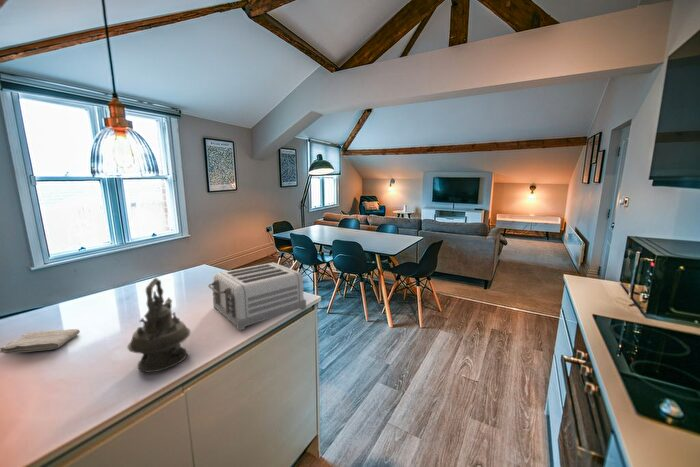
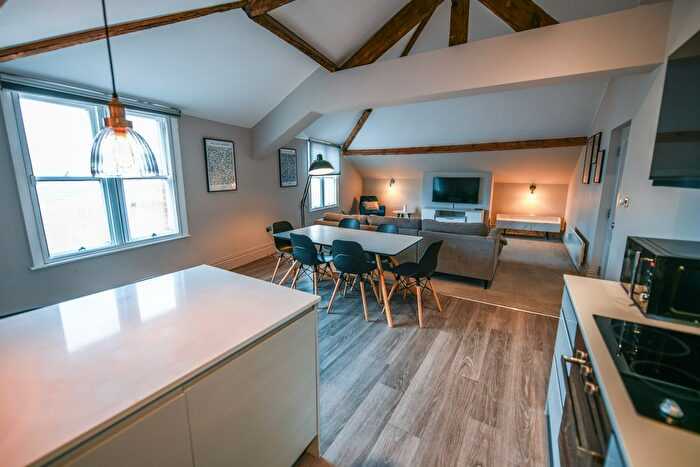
- toaster [207,261,307,332]
- washcloth [0,328,81,355]
- teapot [126,277,192,373]
